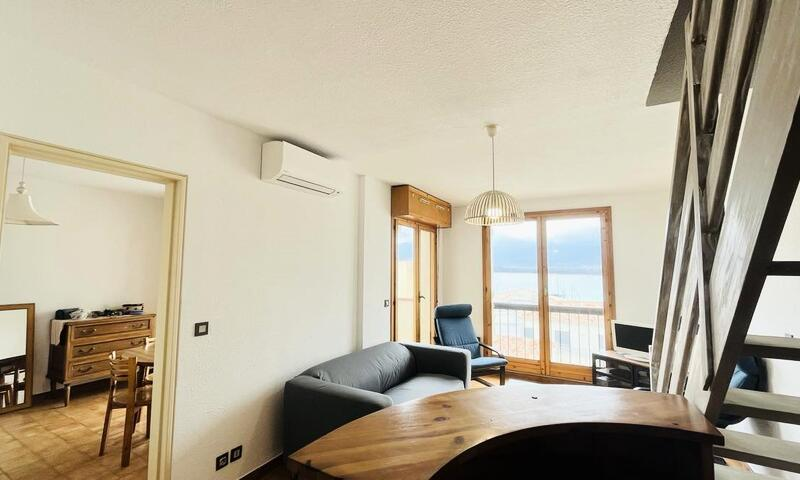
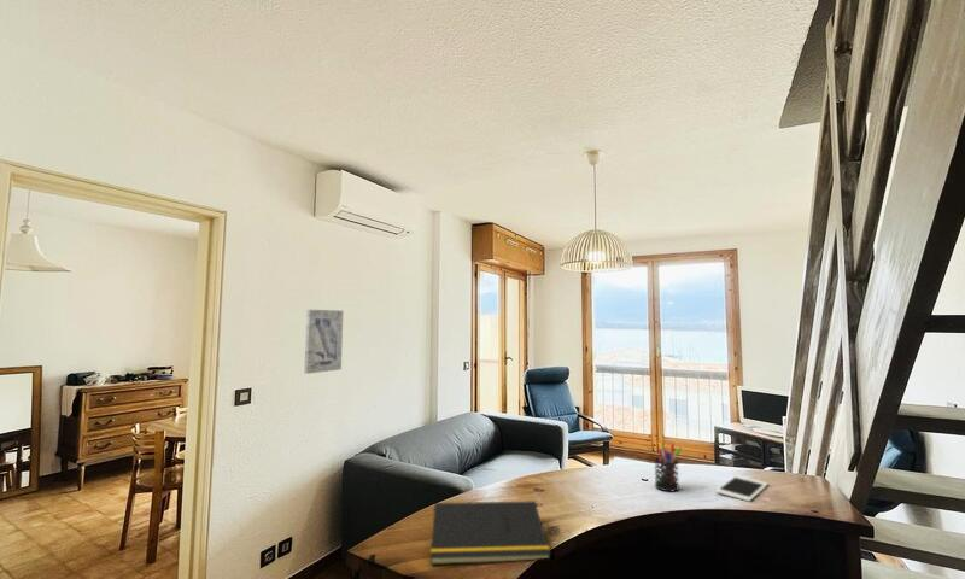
+ notepad [429,499,552,566]
+ wall art [303,309,344,375]
+ cell phone [715,474,768,503]
+ pen holder [653,440,683,492]
